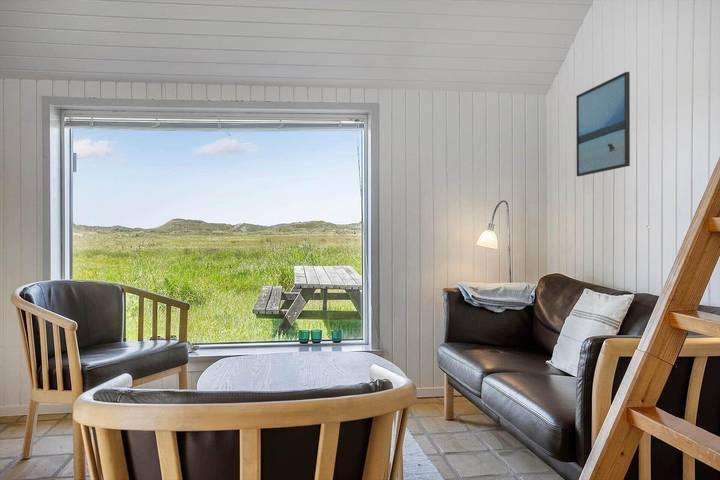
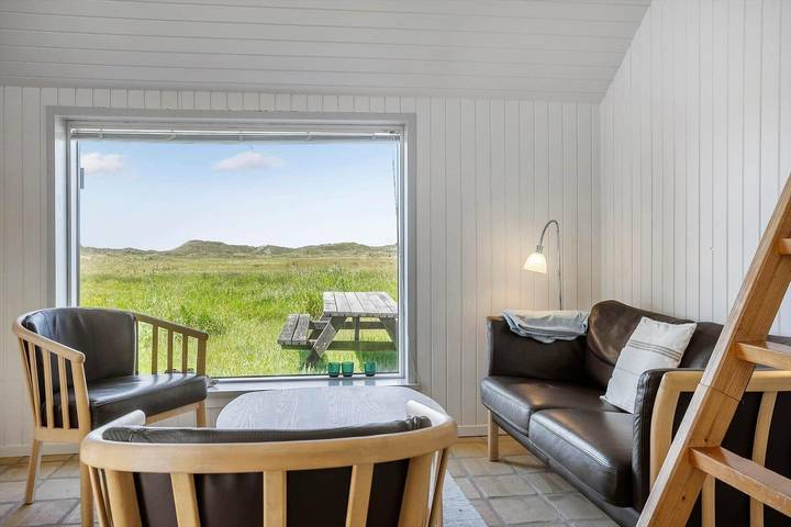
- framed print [575,71,631,177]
